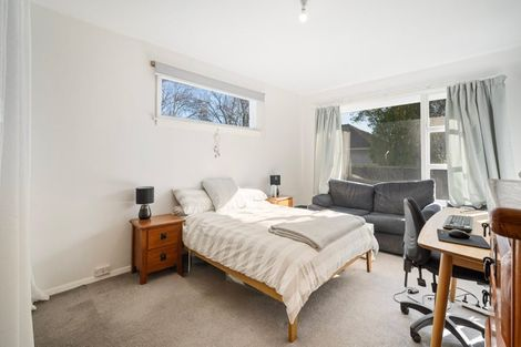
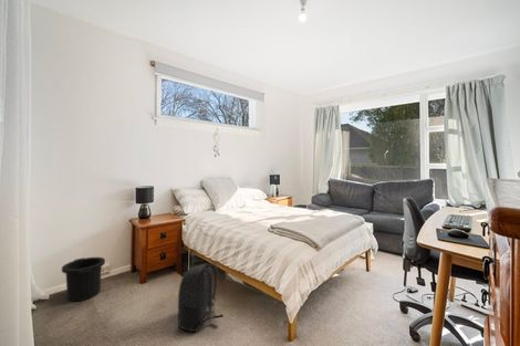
+ trash can [61,256,106,302]
+ backpack [177,262,225,333]
